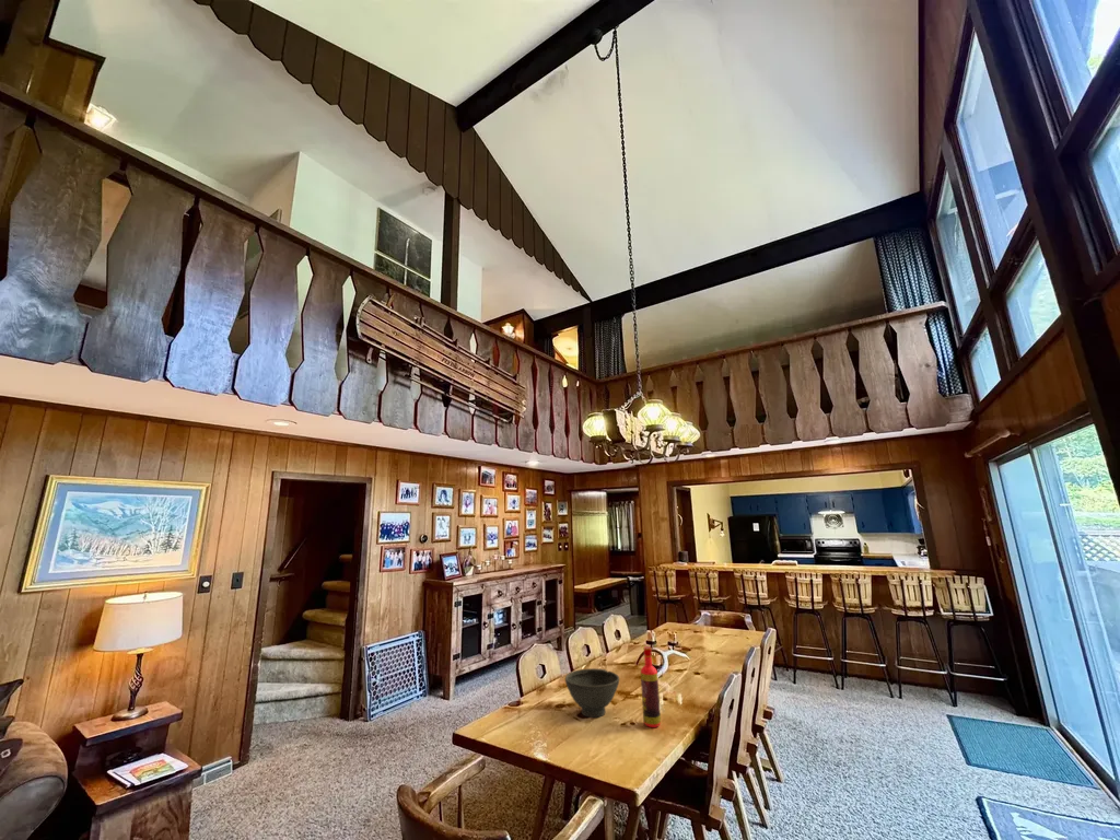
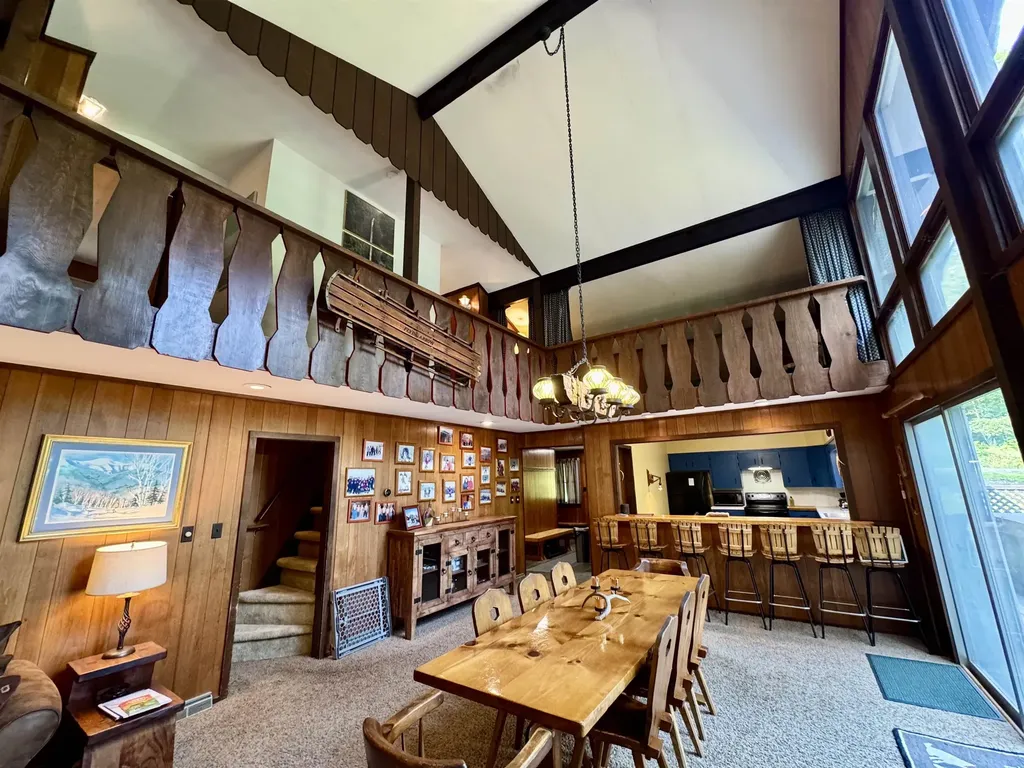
- bottle [640,645,662,728]
- bowl [564,667,620,719]
